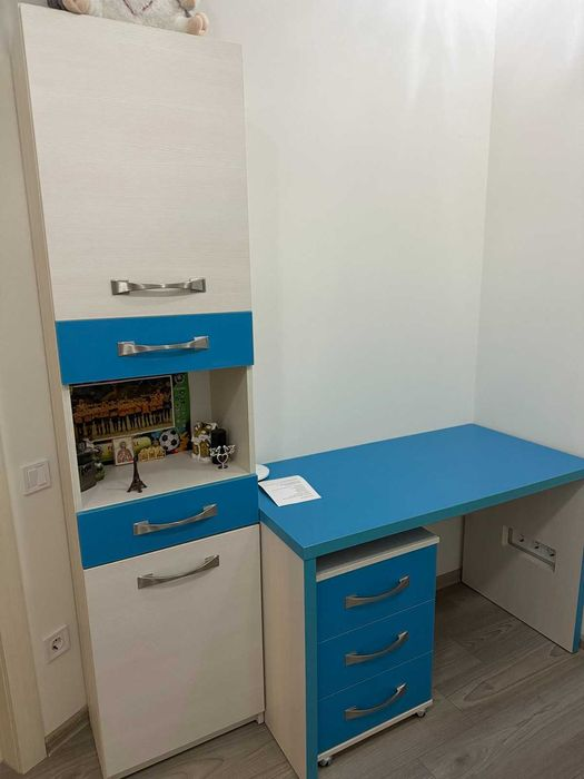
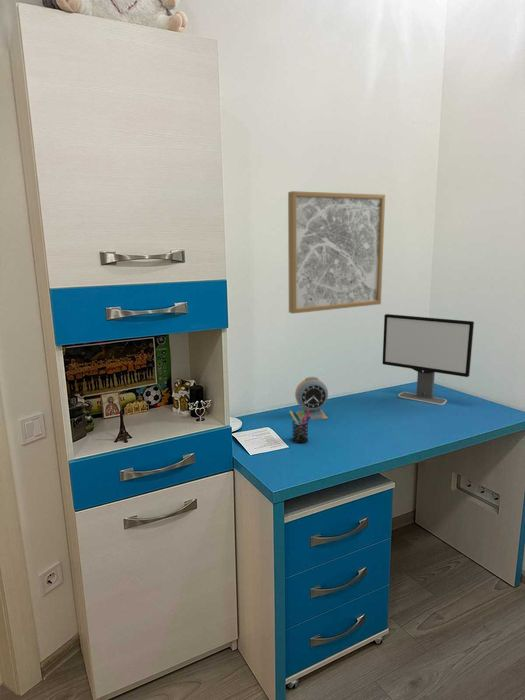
+ wall art [287,190,386,315]
+ computer monitor [382,313,475,406]
+ pen holder [289,410,311,444]
+ alarm clock [294,376,329,421]
